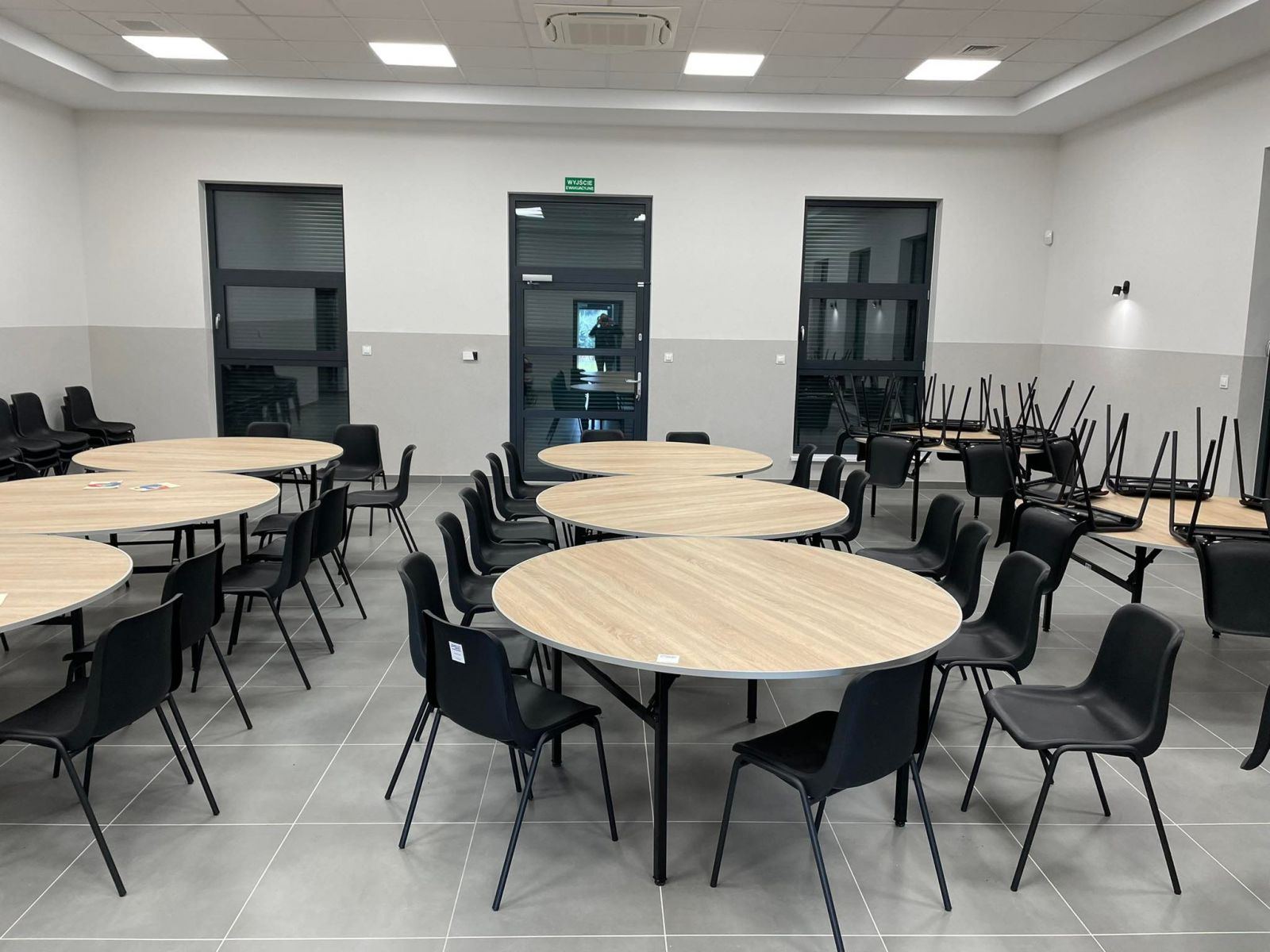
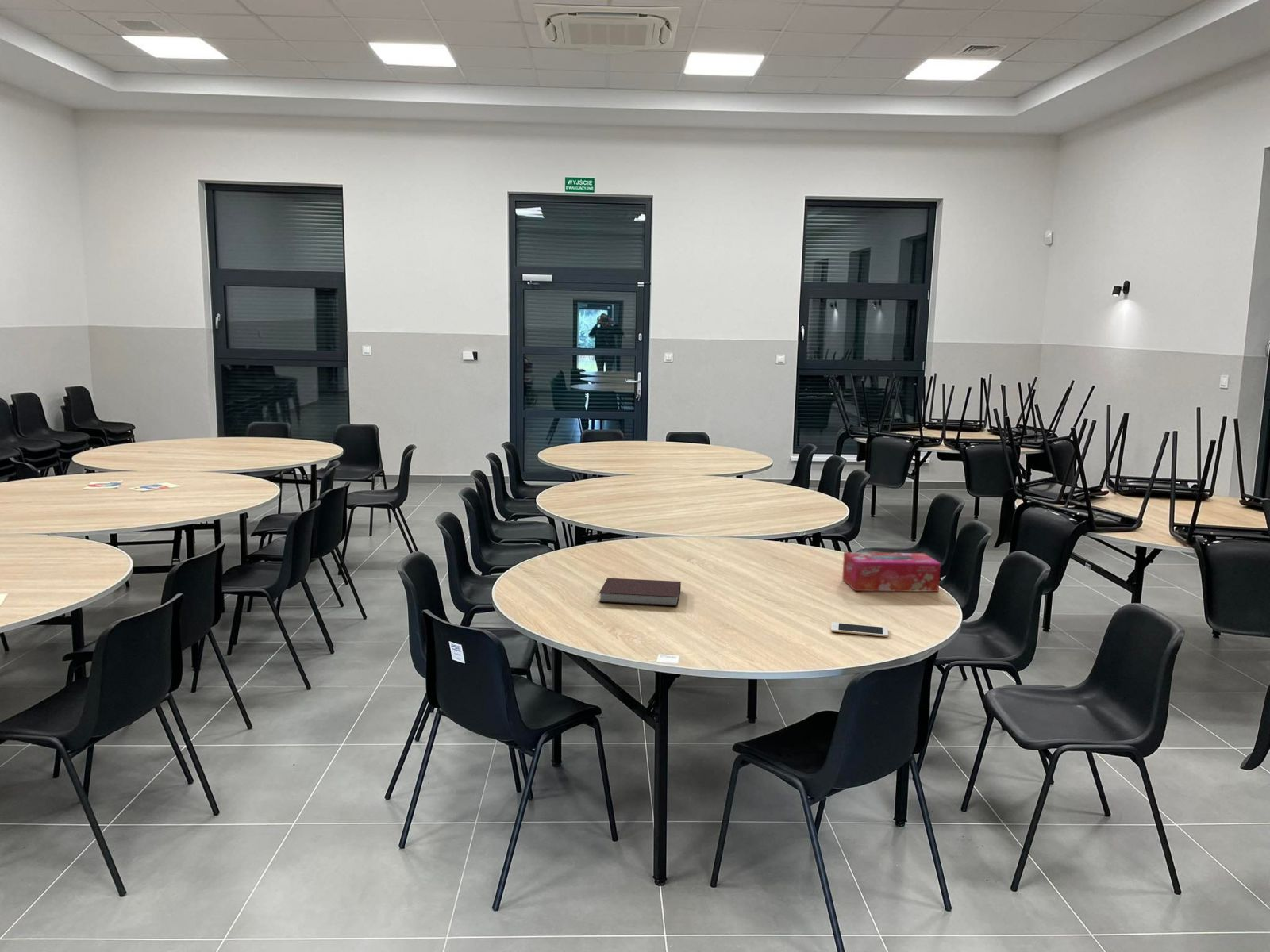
+ notebook [598,577,682,607]
+ tissue box [841,551,941,593]
+ cell phone [830,621,889,638]
